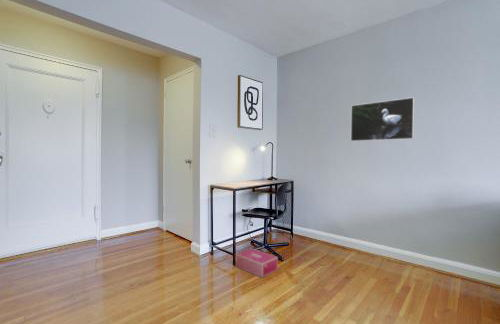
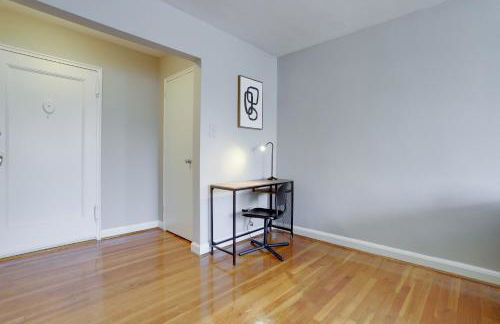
- shoe box [235,248,279,279]
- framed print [350,96,415,142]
